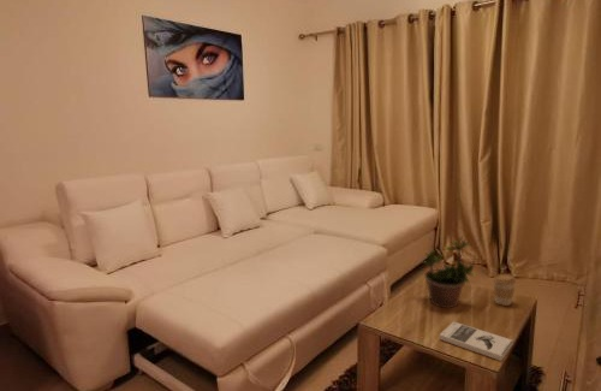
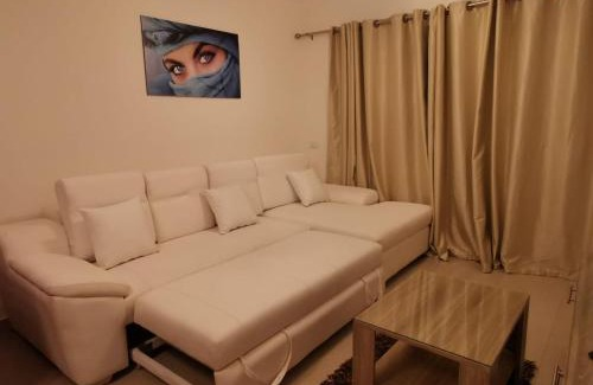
- coffee cup [492,273,517,307]
- potted plant [419,236,477,309]
- book [439,320,514,362]
